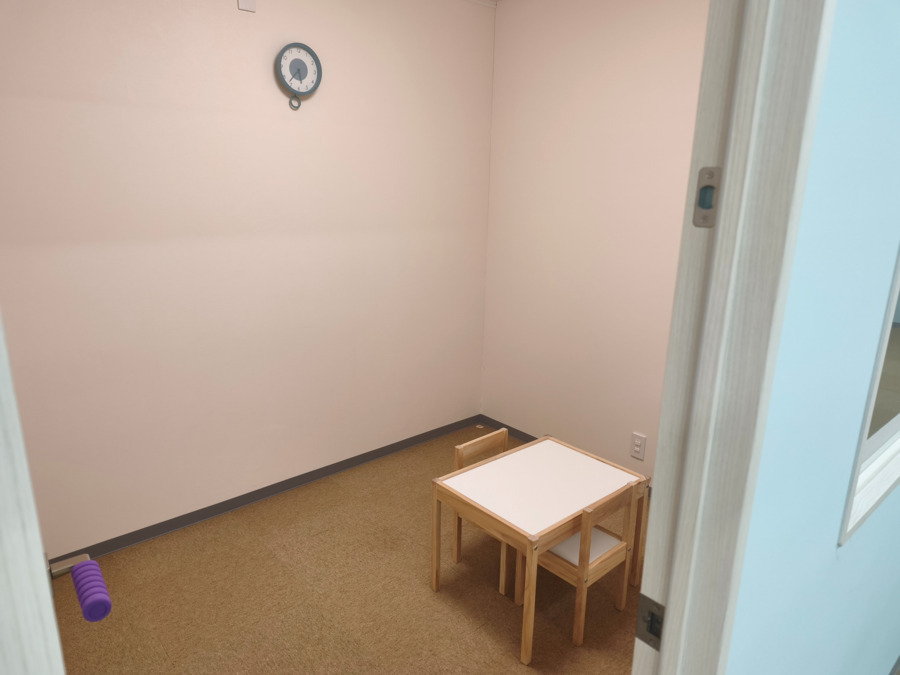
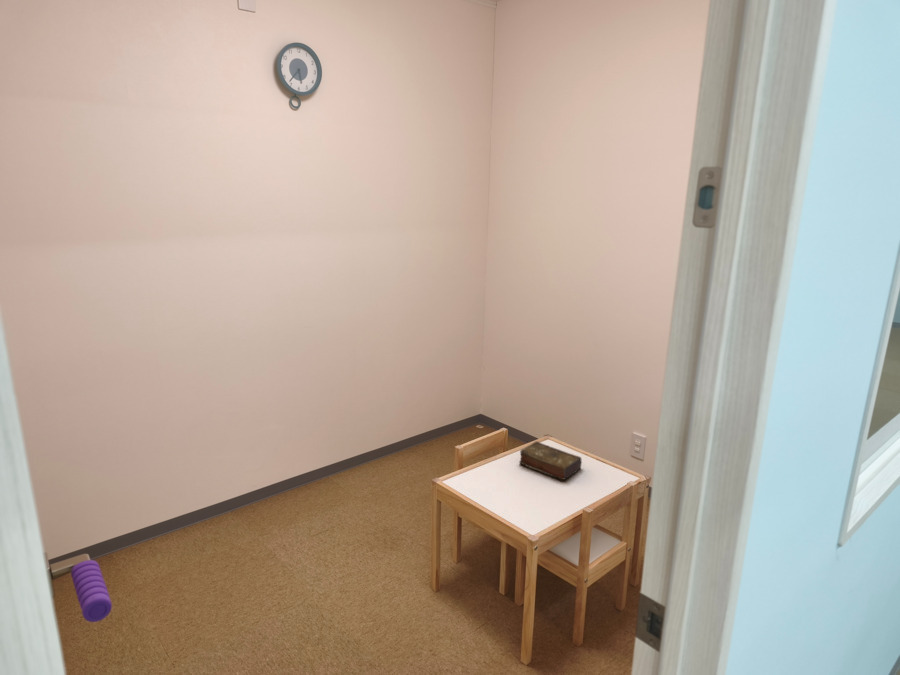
+ book [518,440,582,481]
